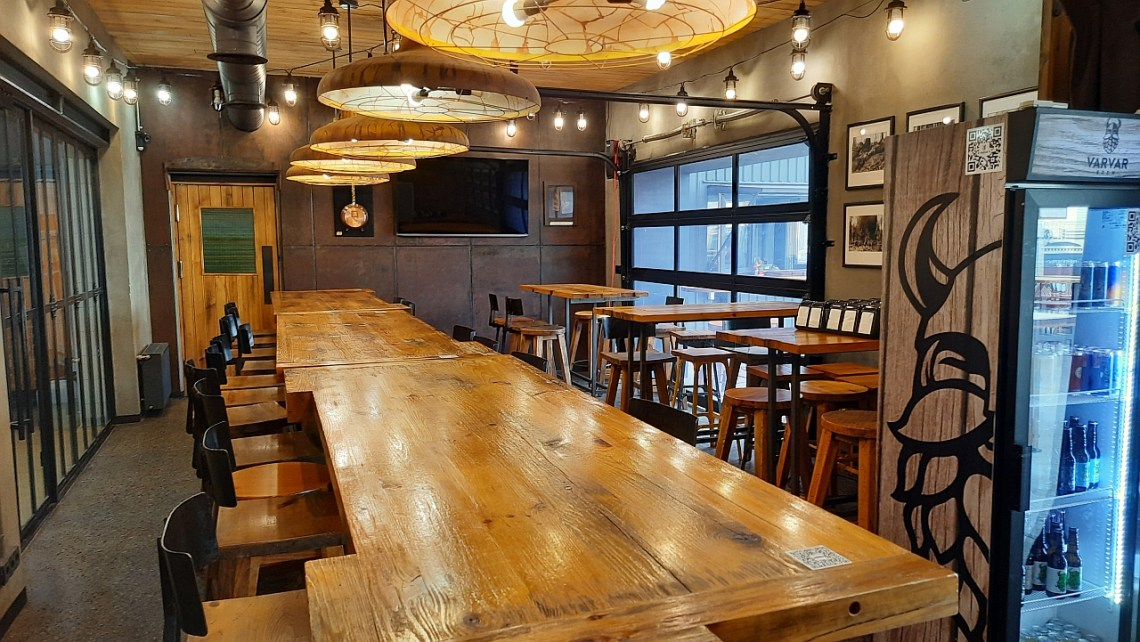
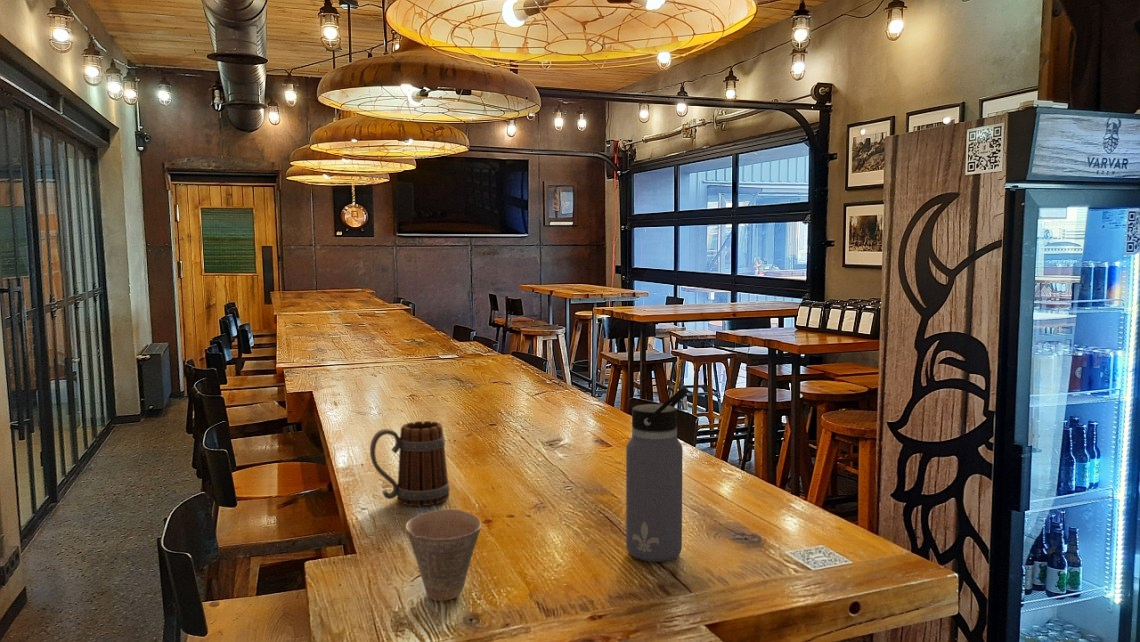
+ water bottle [625,386,689,563]
+ beer mug [369,420,451,507]
+ cup [405,508,482,602]
